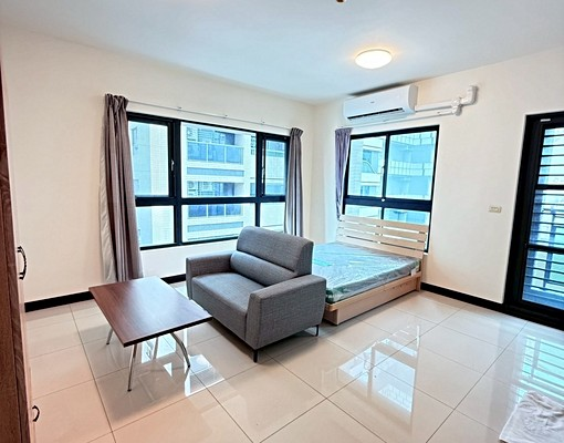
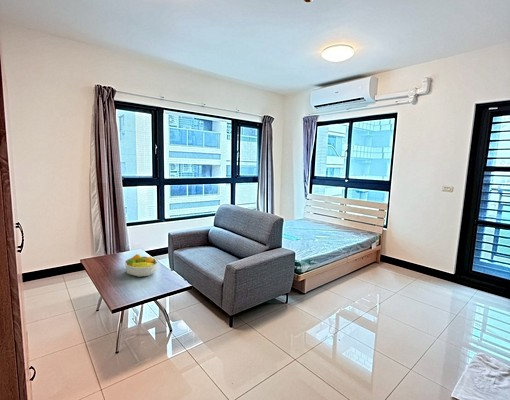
+ fruit bowl [124,253,159,278]
